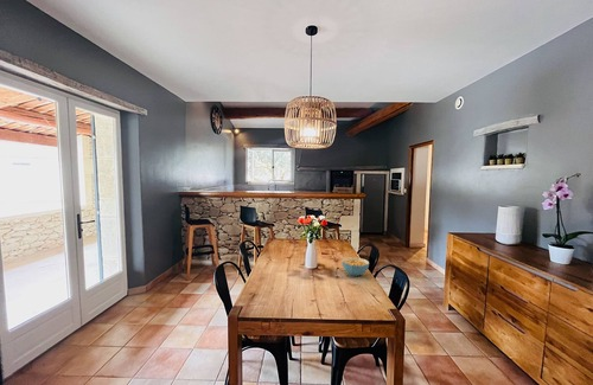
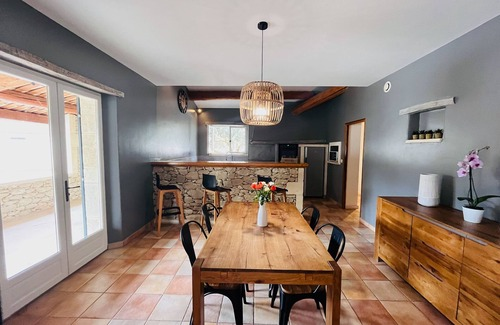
- cereal bowl [342,256,370,277]
